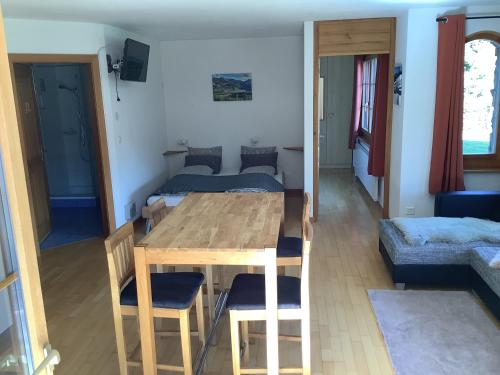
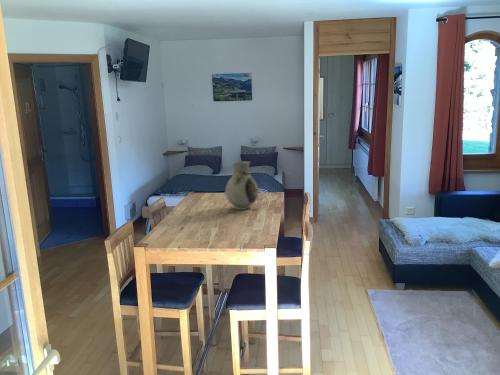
+ vase [224,160,259,211]
